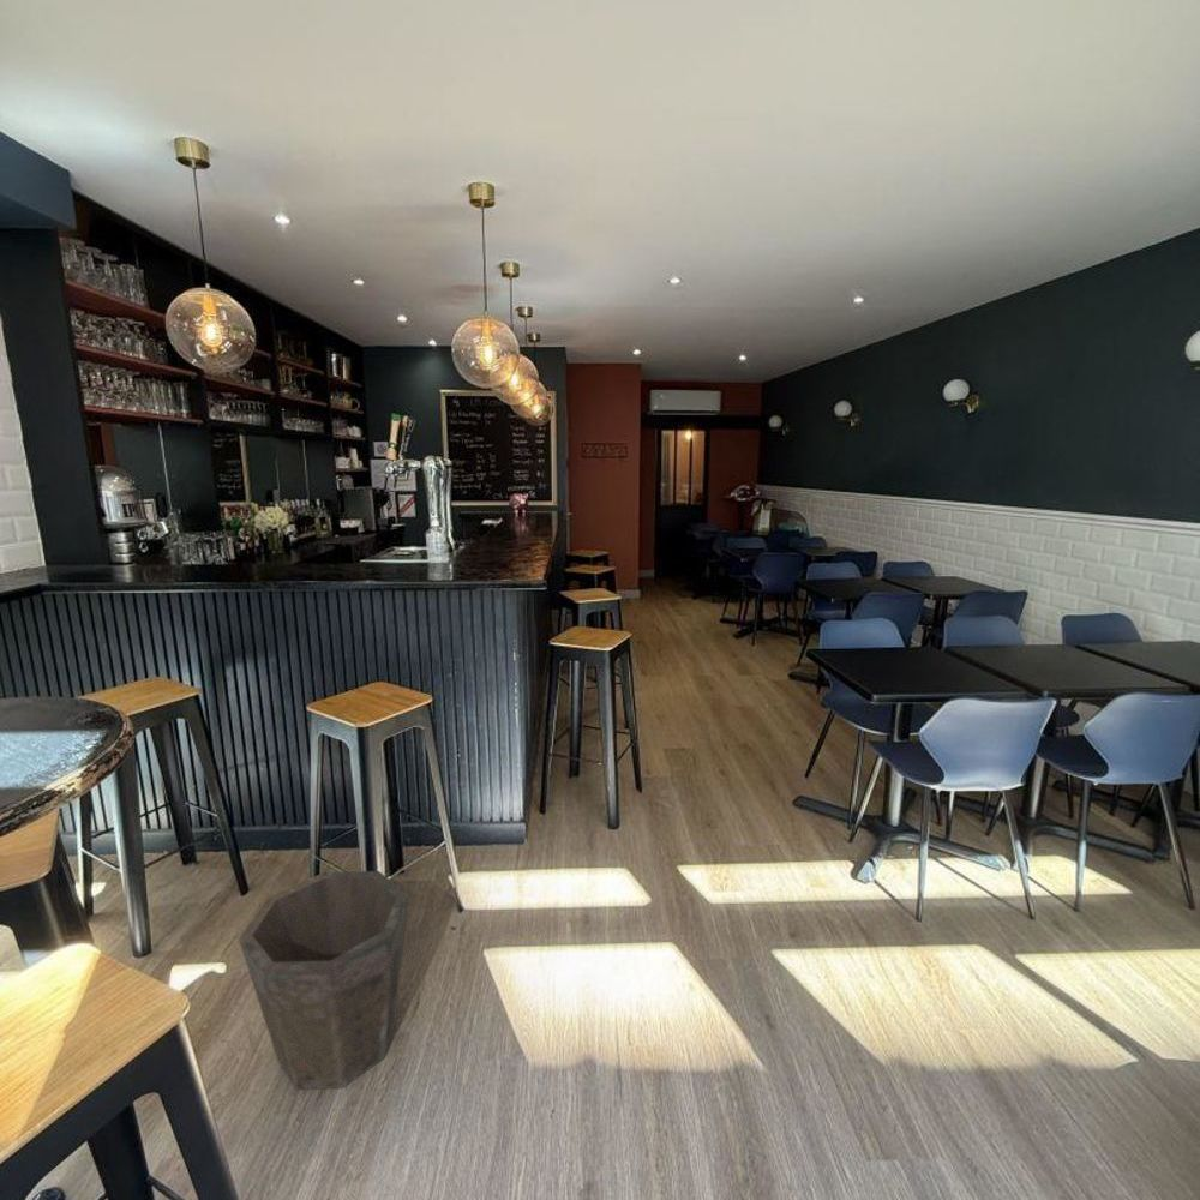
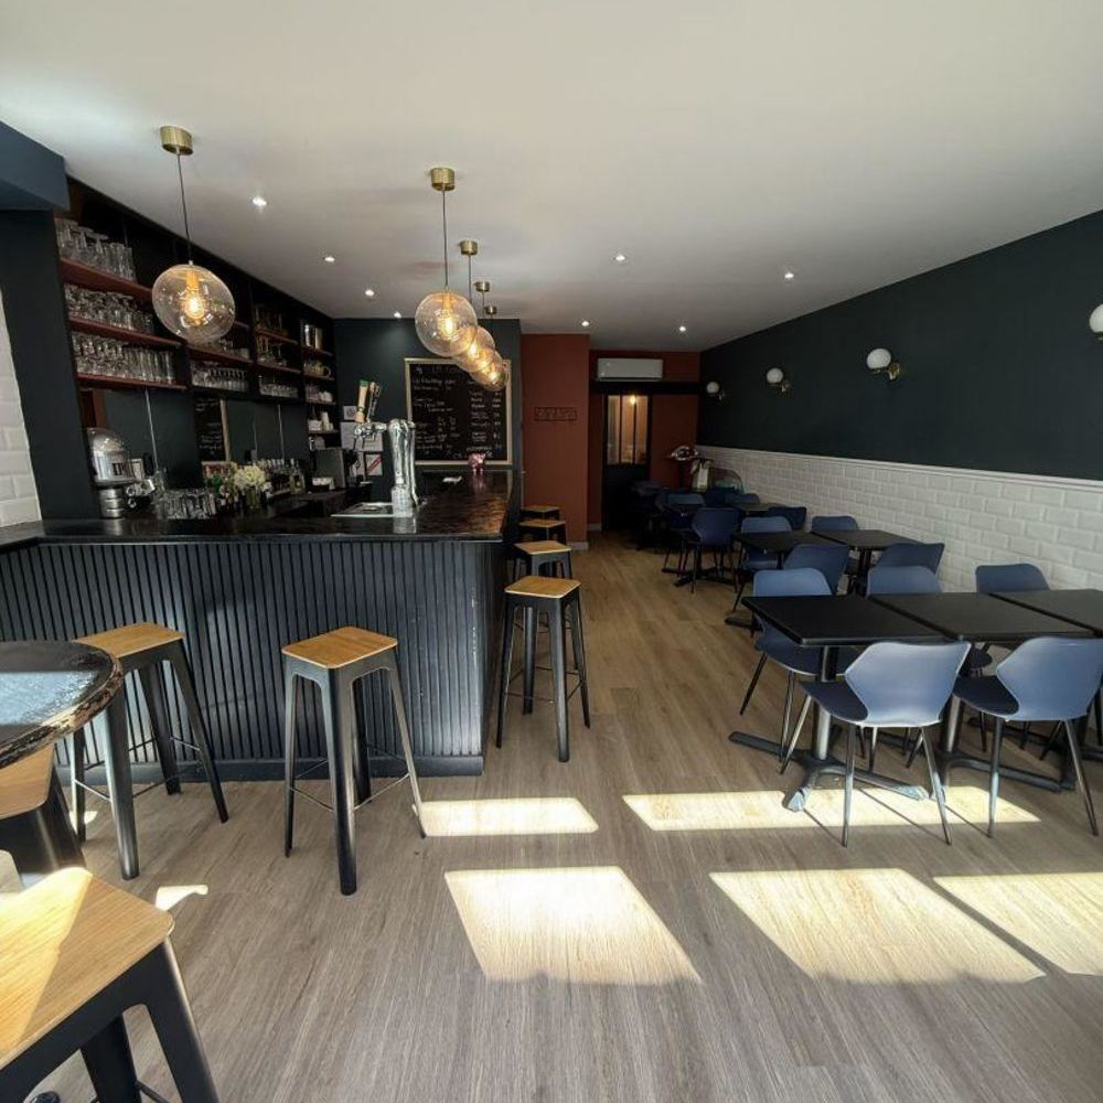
- waste bin [238,870,409,1091]
